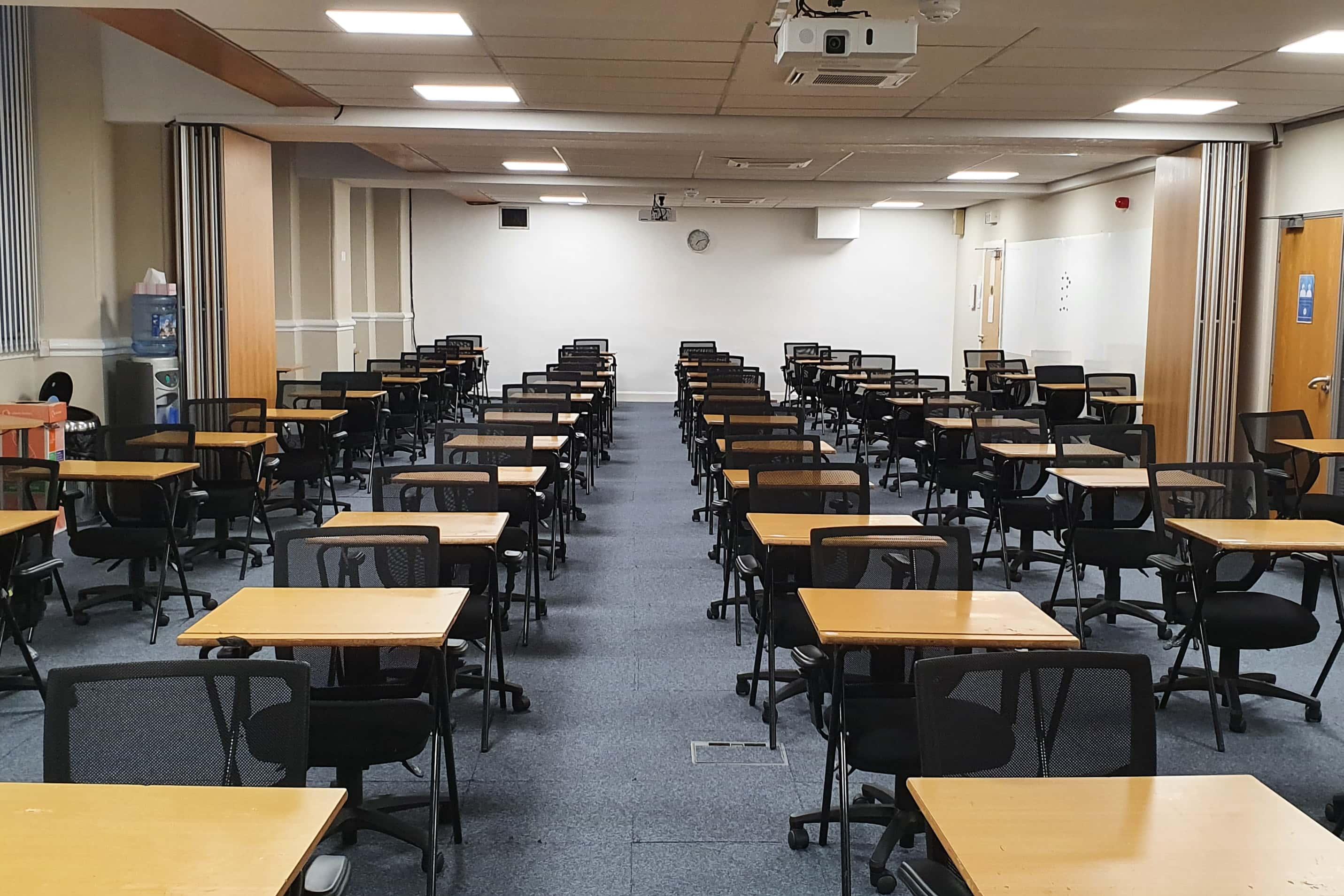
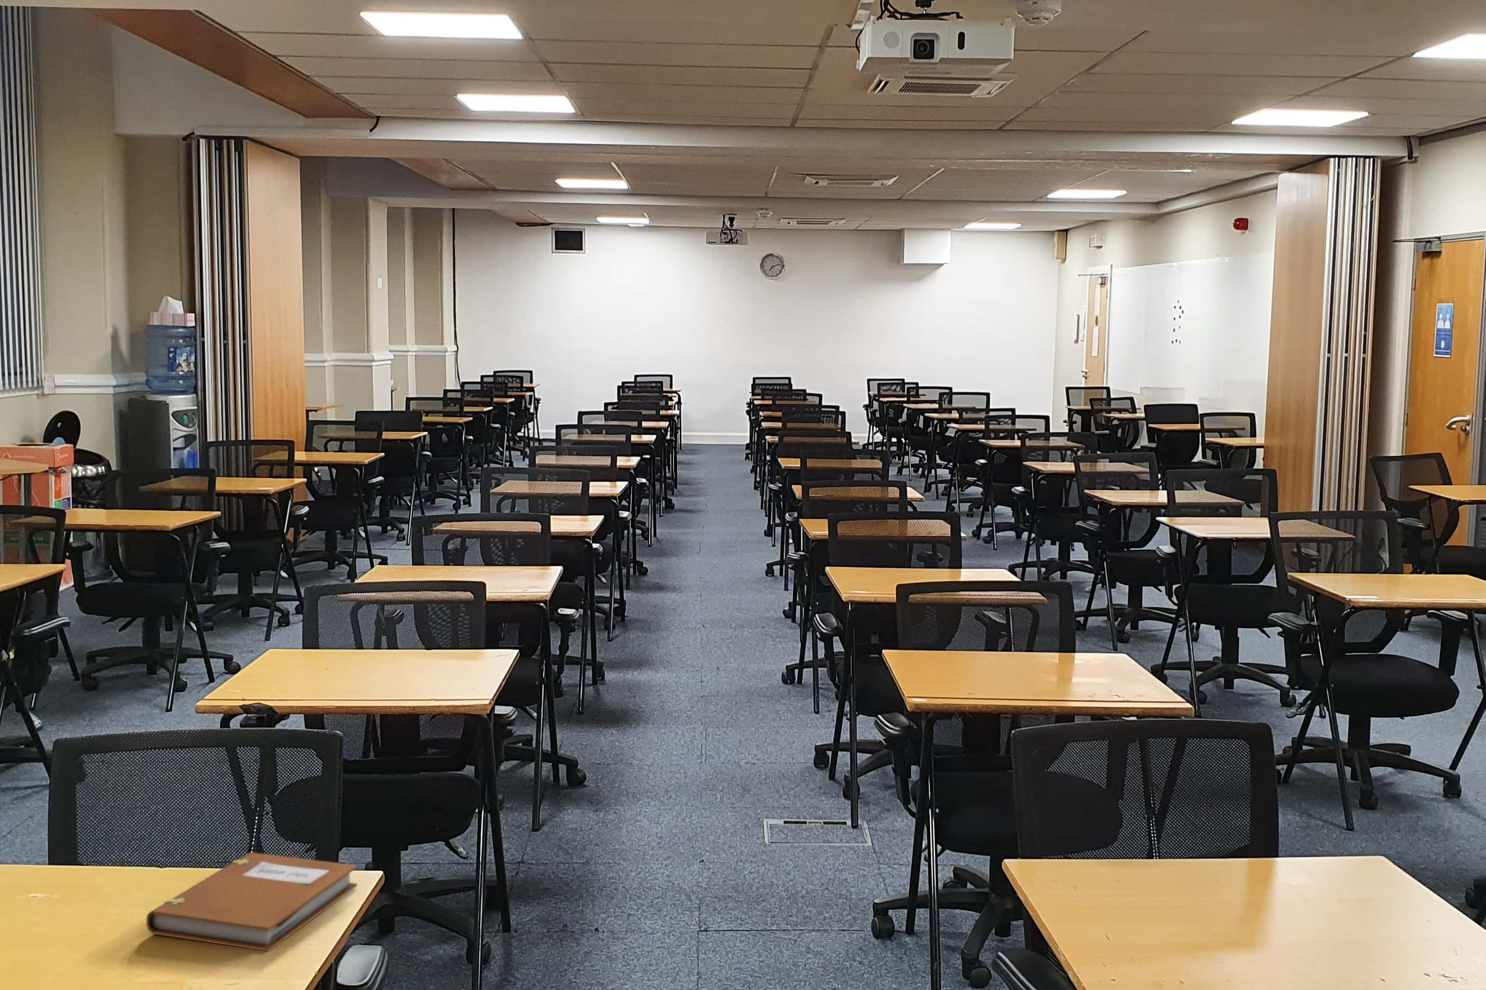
+ notebook [146,852,358,951]
